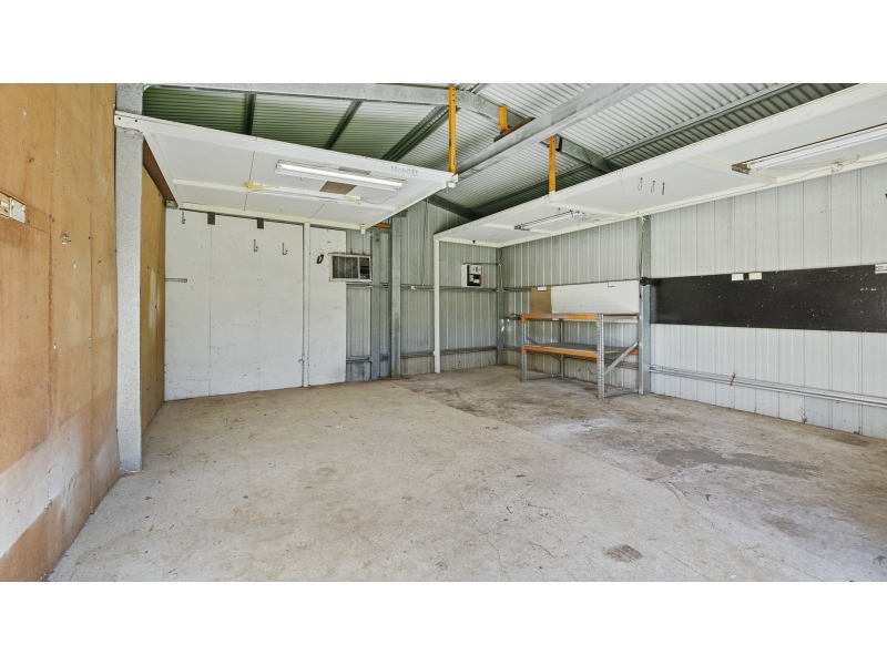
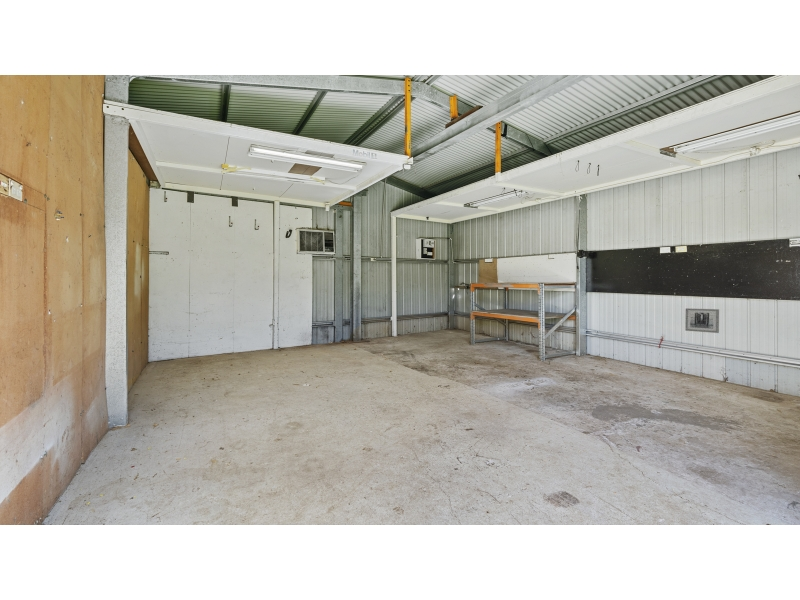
+ wall art [684,307,720,334]
